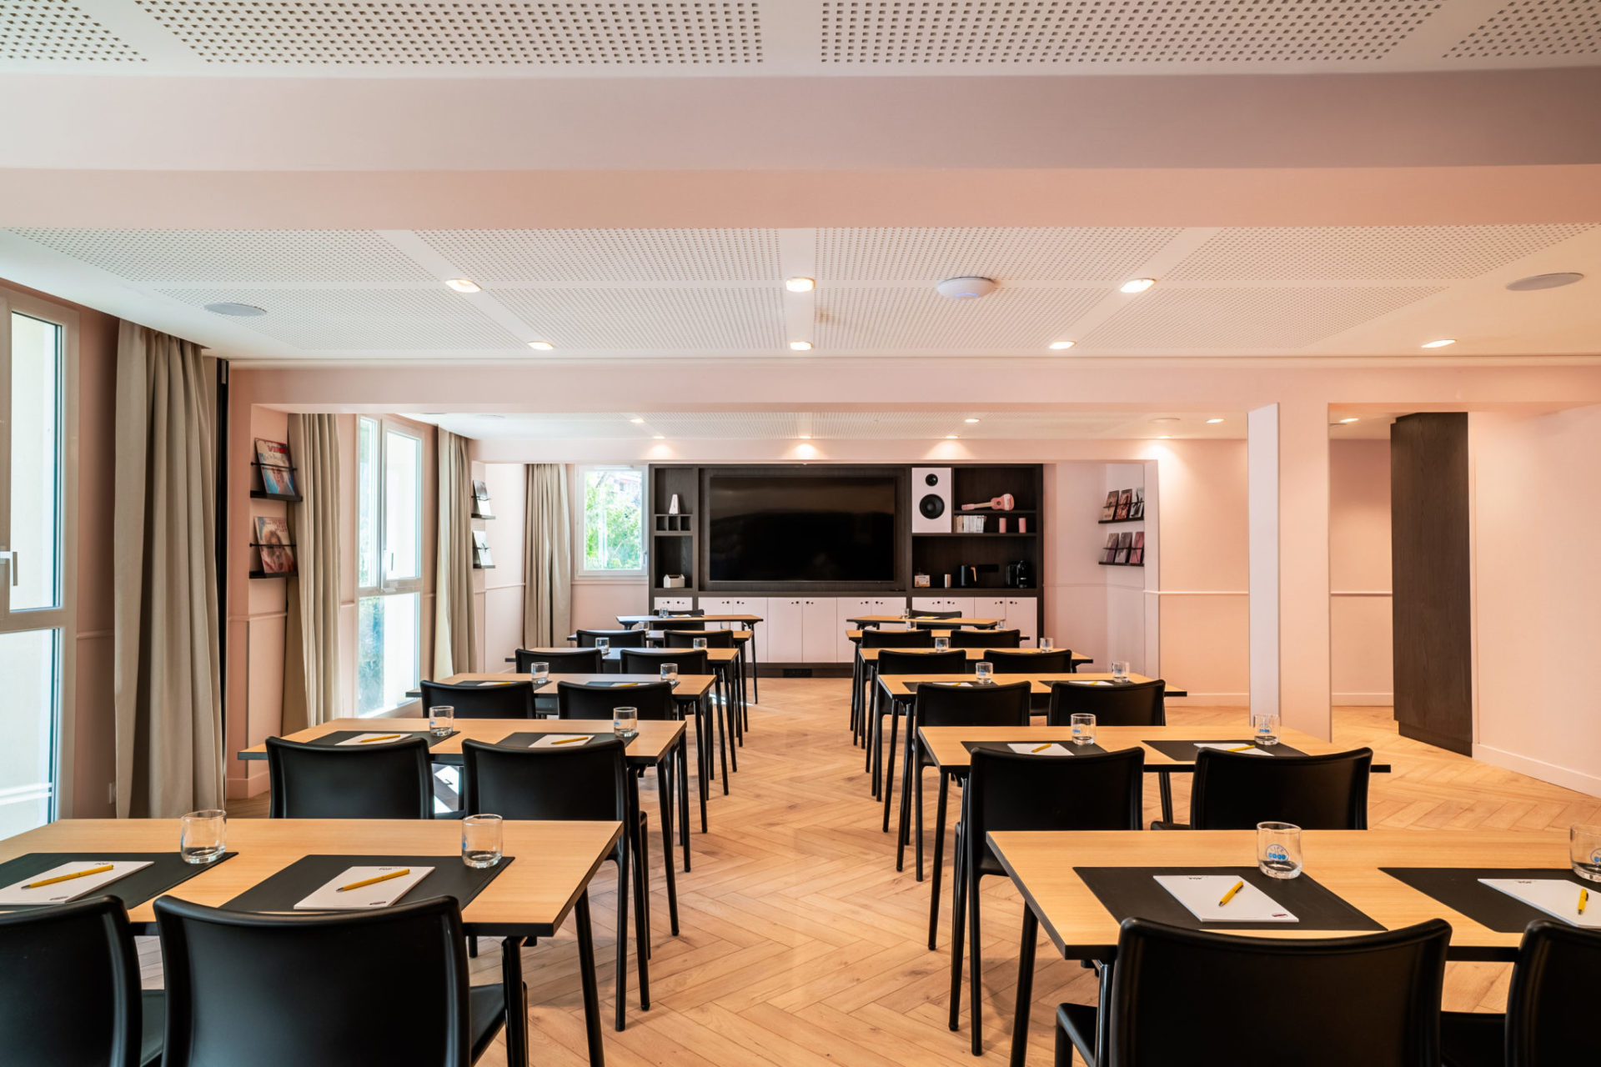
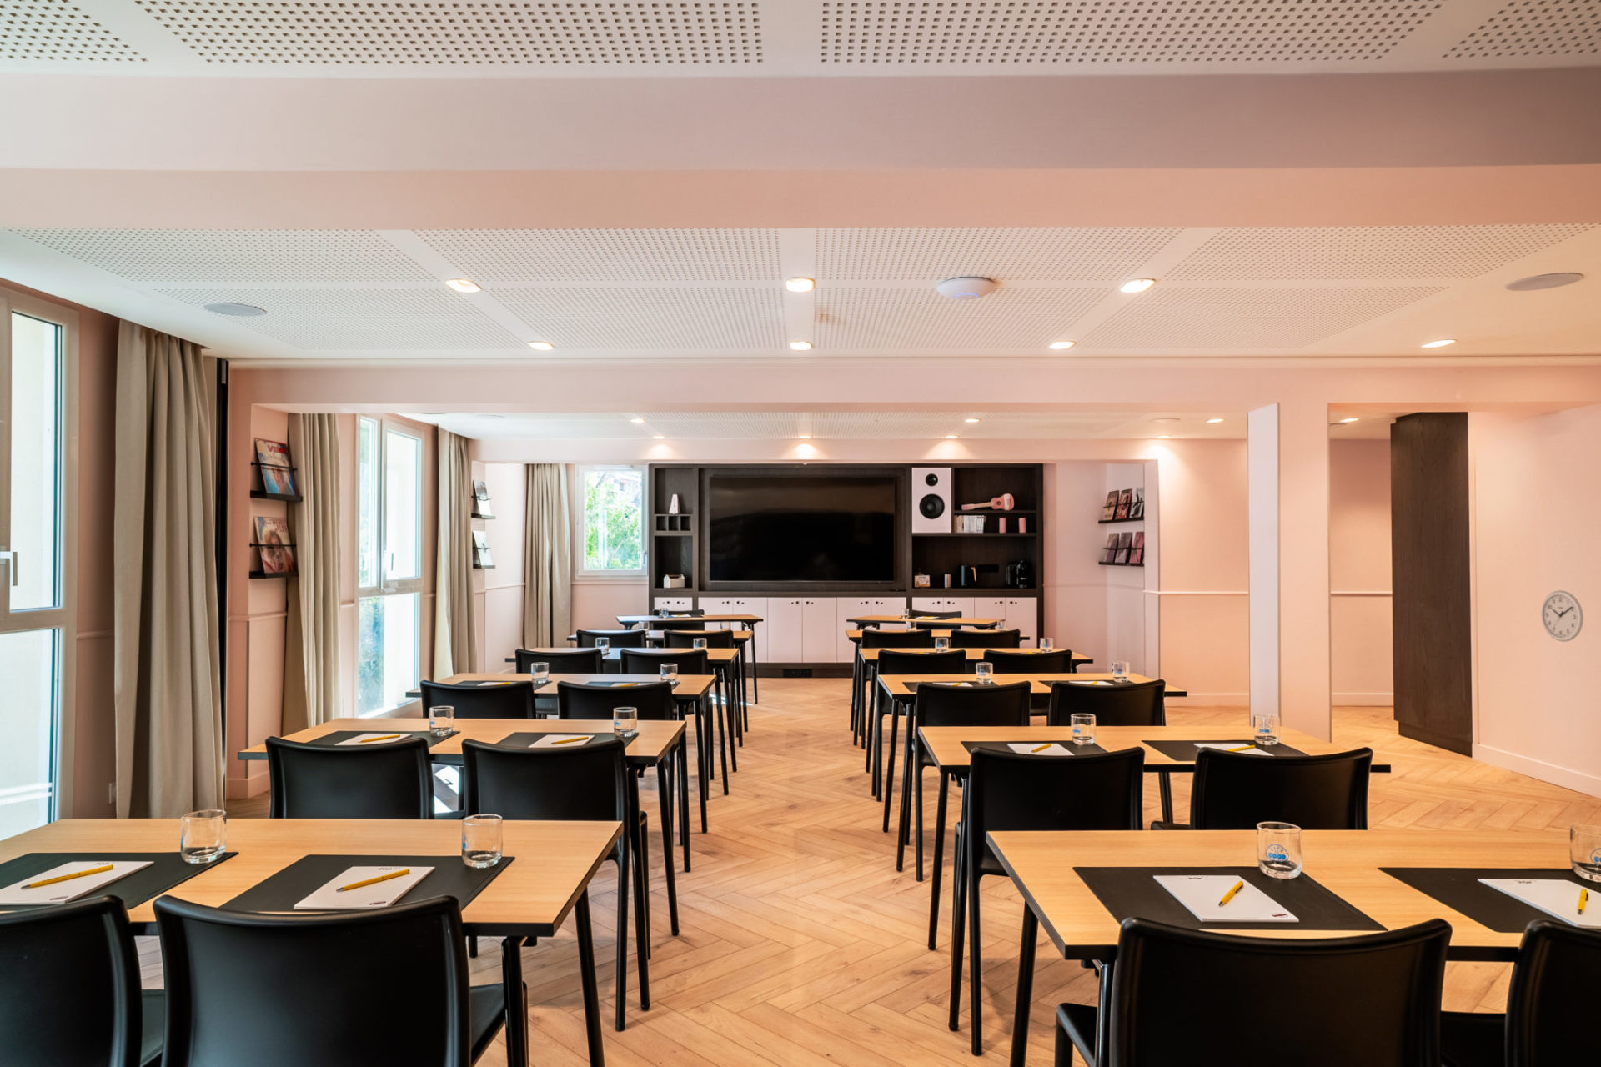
+ wall clock [1540,589,1584,643]
